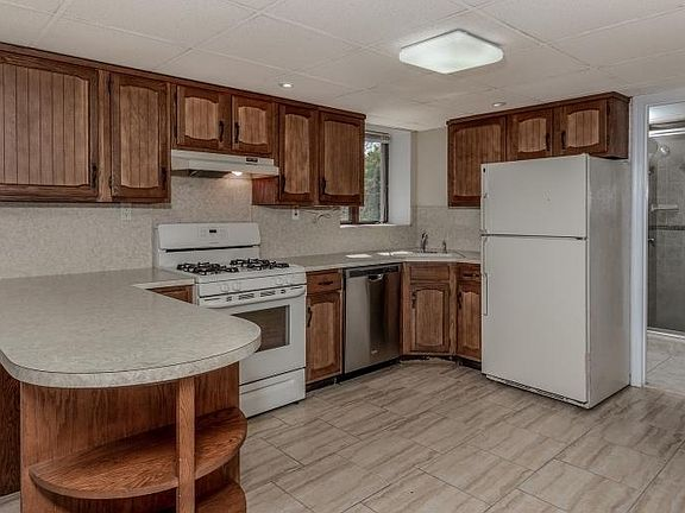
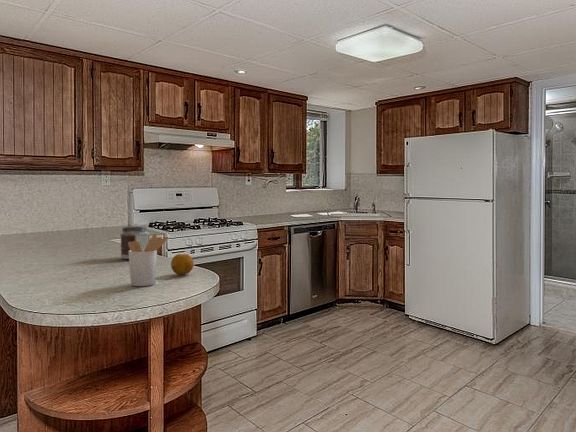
+ utensil holder [128,232,169,287]
+ fruit [170,253,195,275]
+ jar [119,225,151,260]
